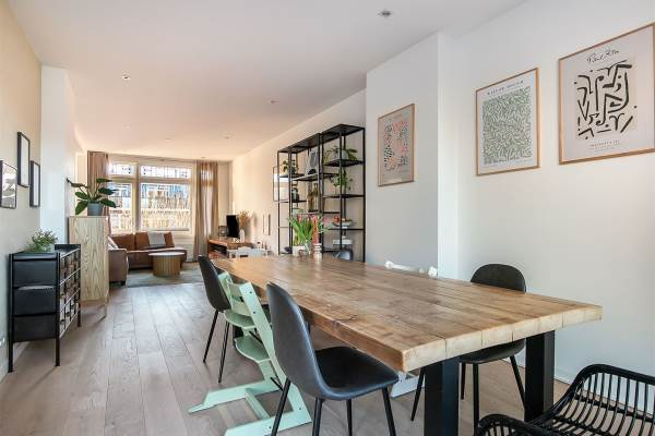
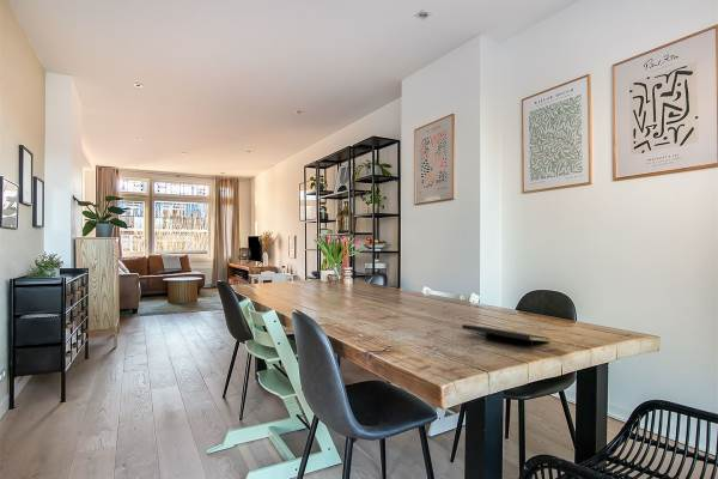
+ notepad [461,323,552,352]
